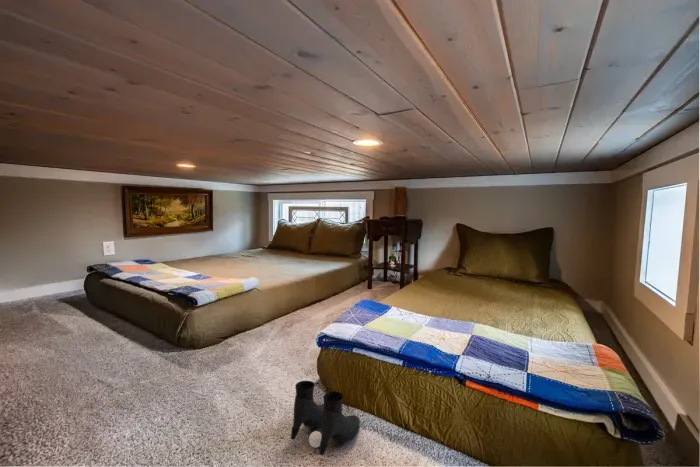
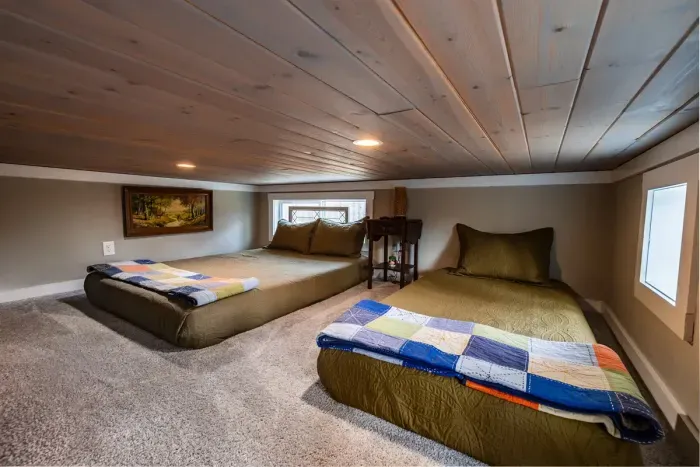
- boots [290,380,361,456]
